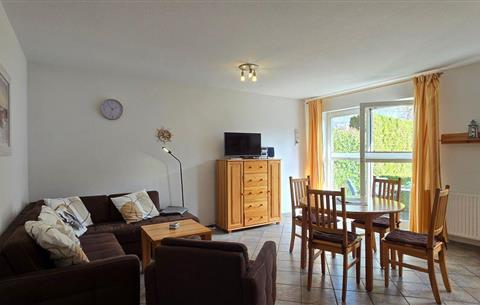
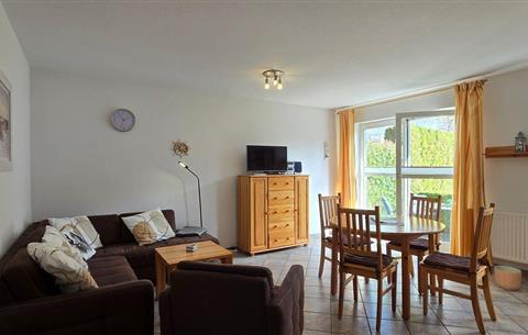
+ planter [493,265,522,291]
